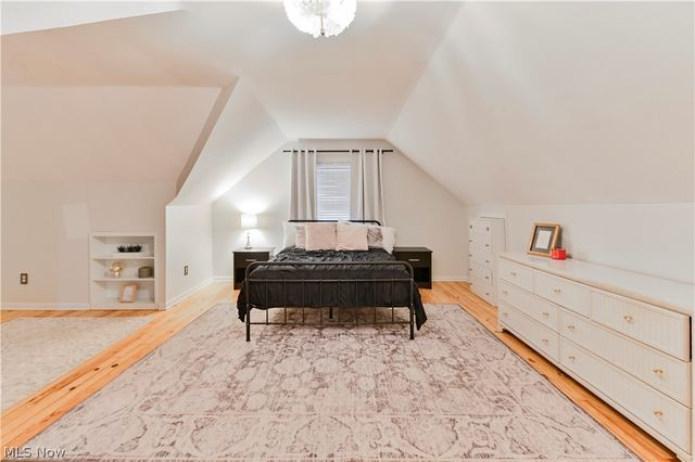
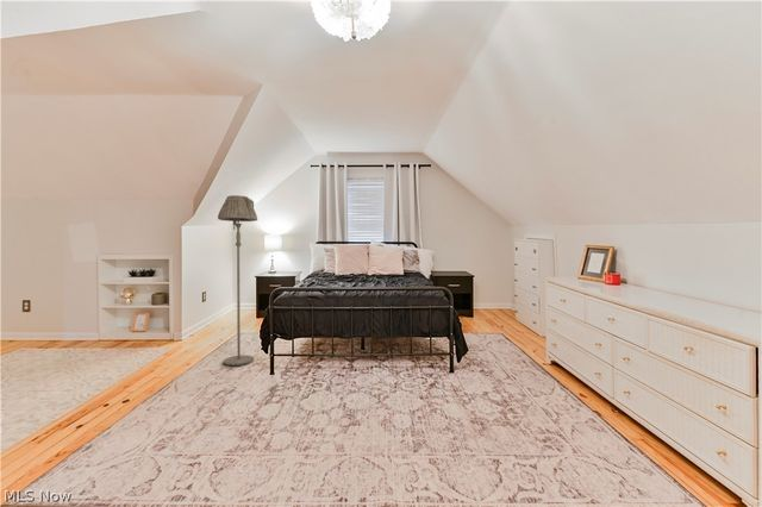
+ floor lamp [217,194,258,367]
